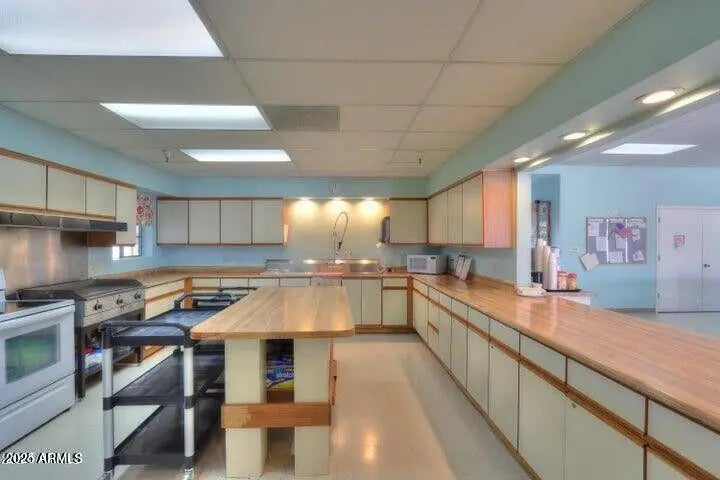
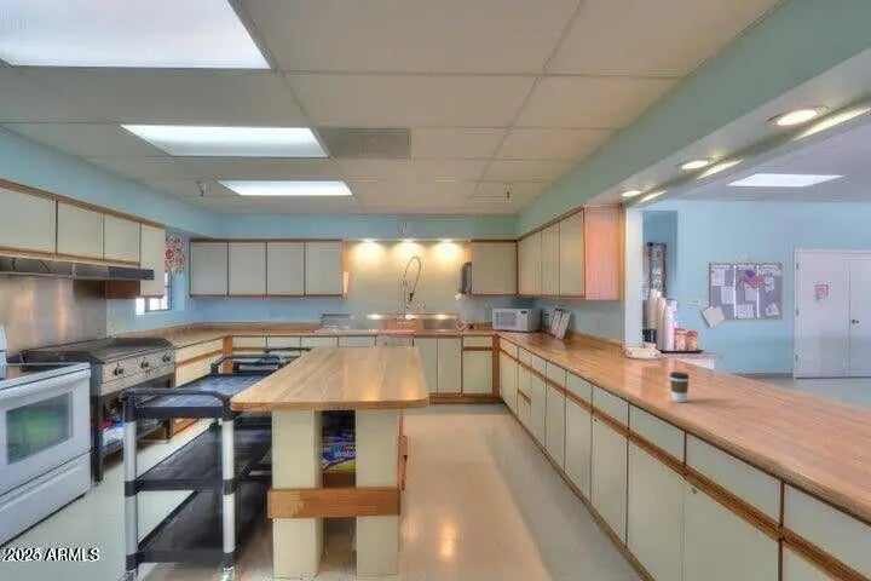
+ coffee cup [669,370,691,403]
